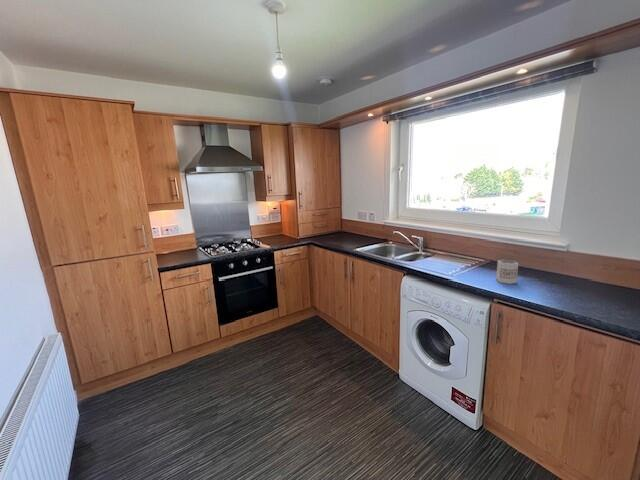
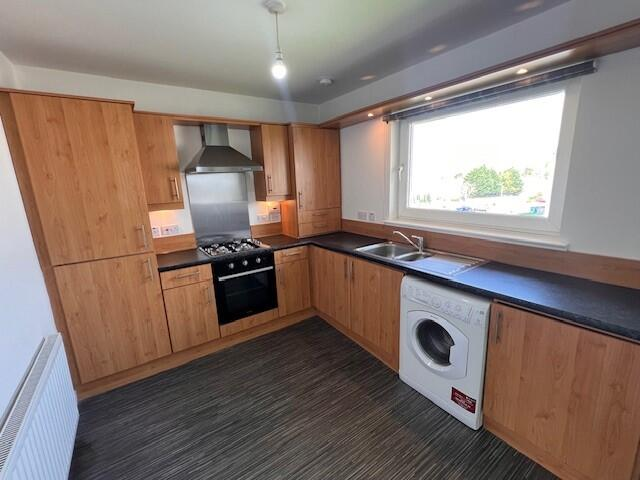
- mug [495,259,519,285]
